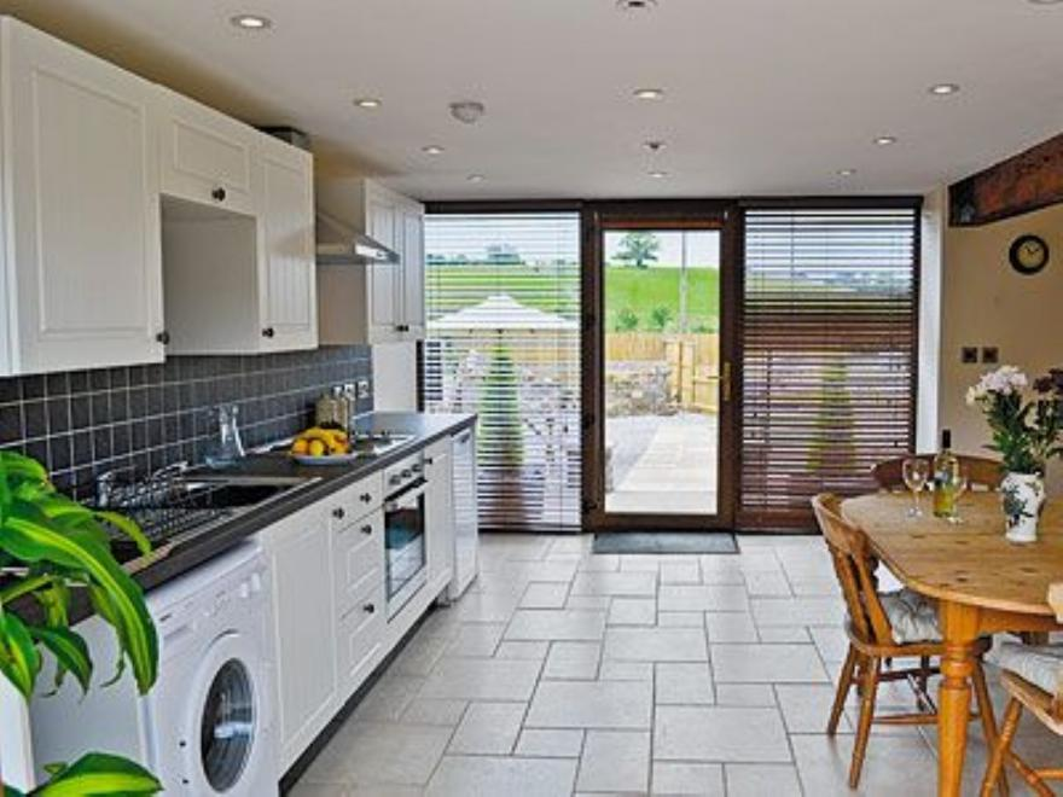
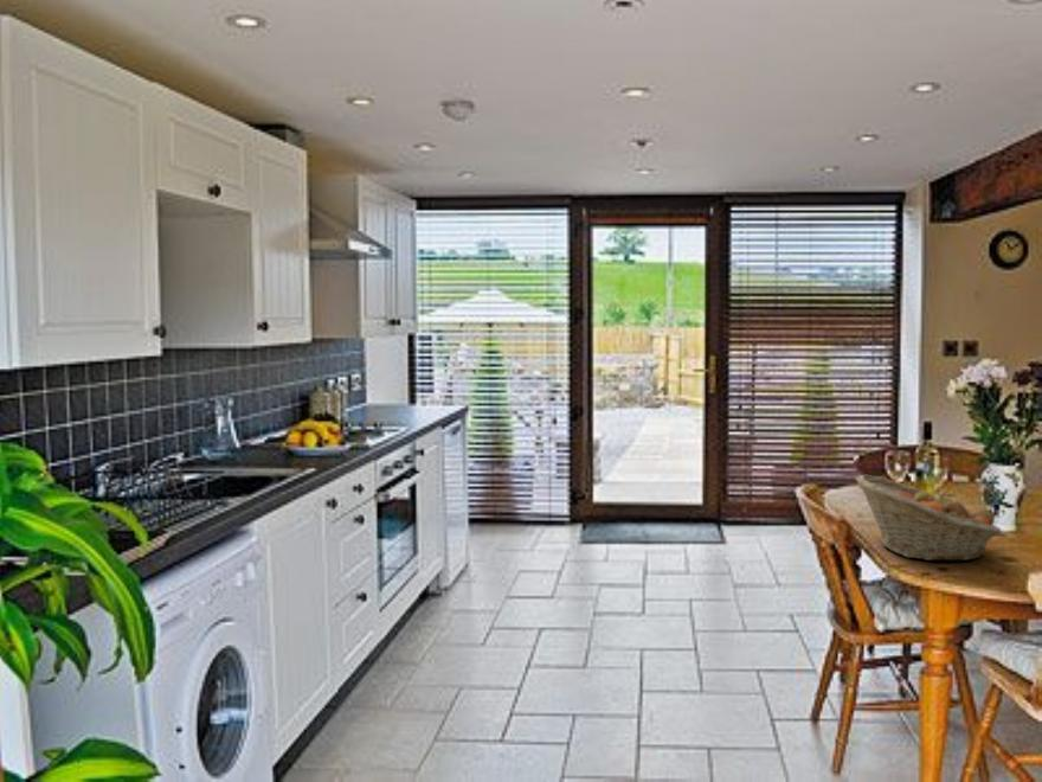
+ fruit basket [855,474,1003,563]
